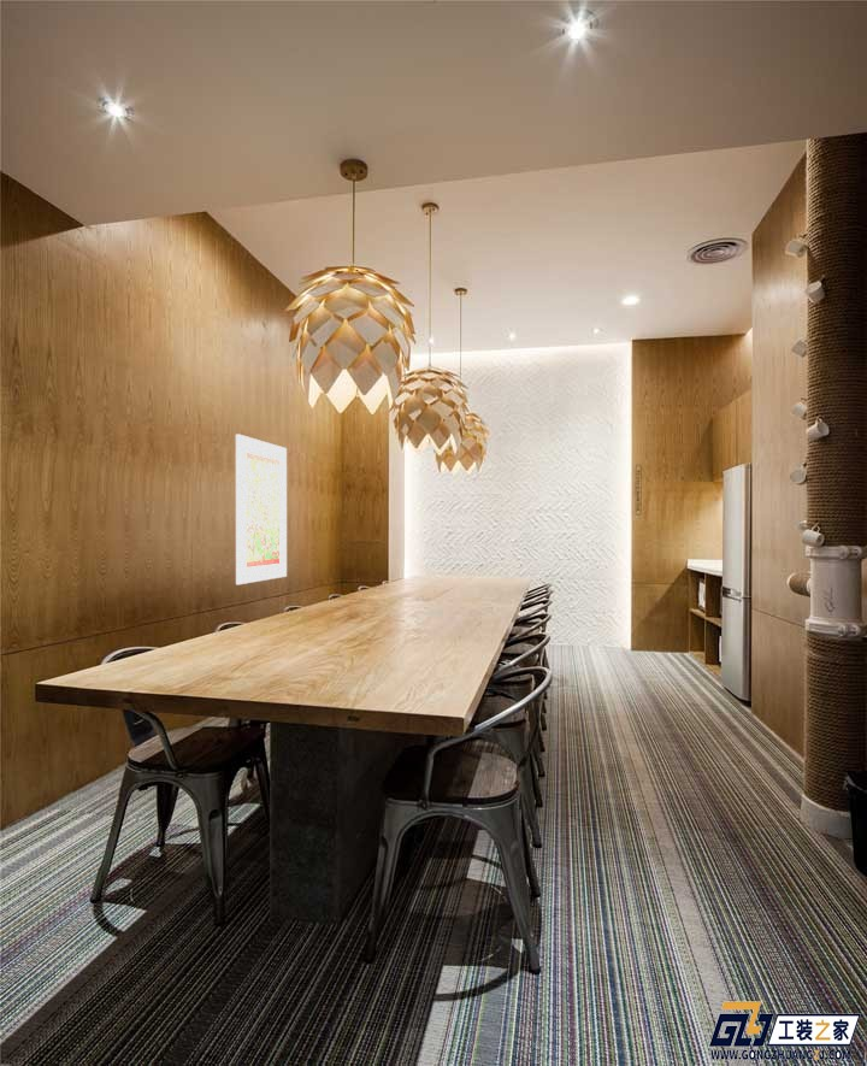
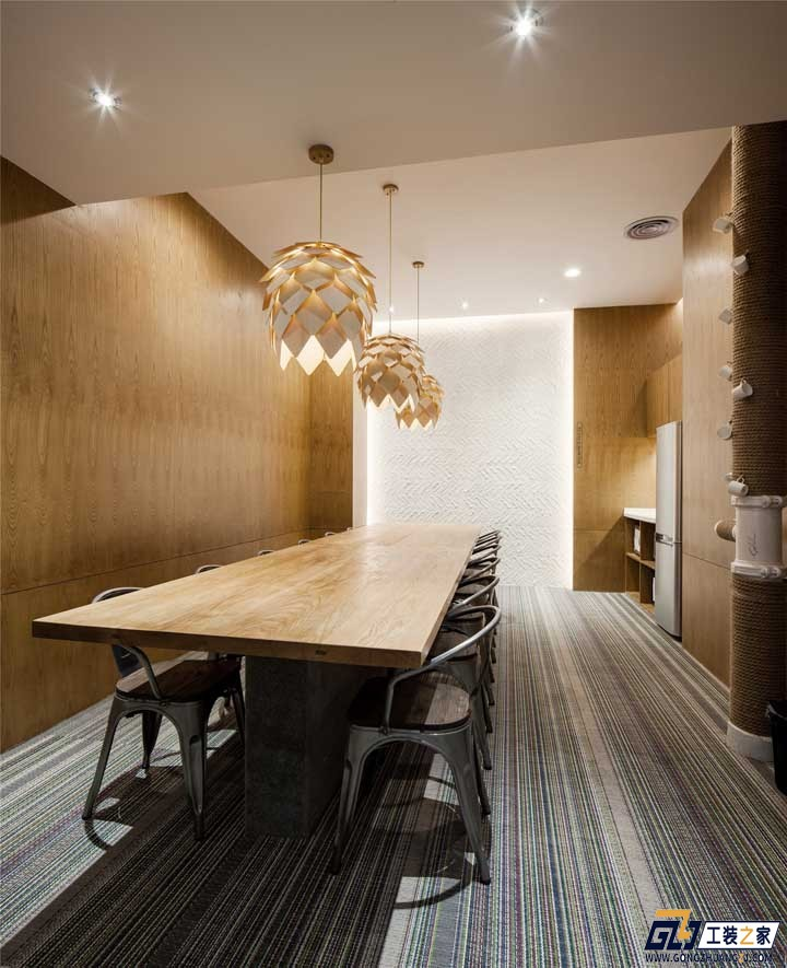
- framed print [235,432,288,585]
